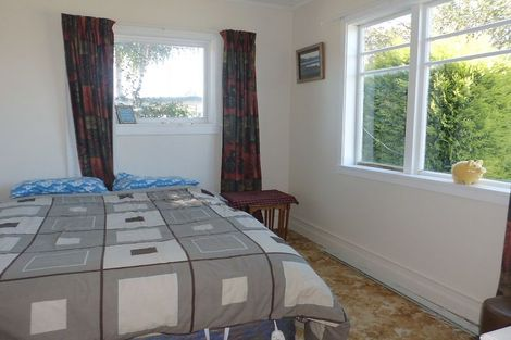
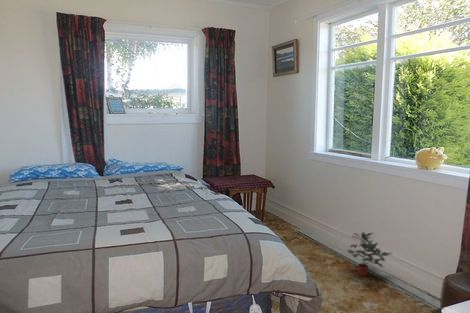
+ potted plant [346,231,394,277]
